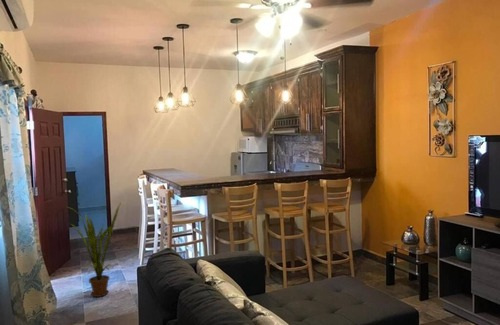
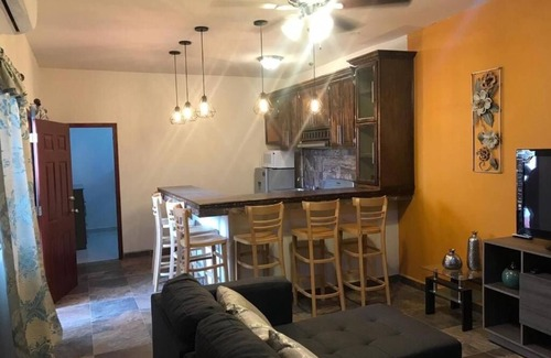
- house plant [66,202,122,298]
